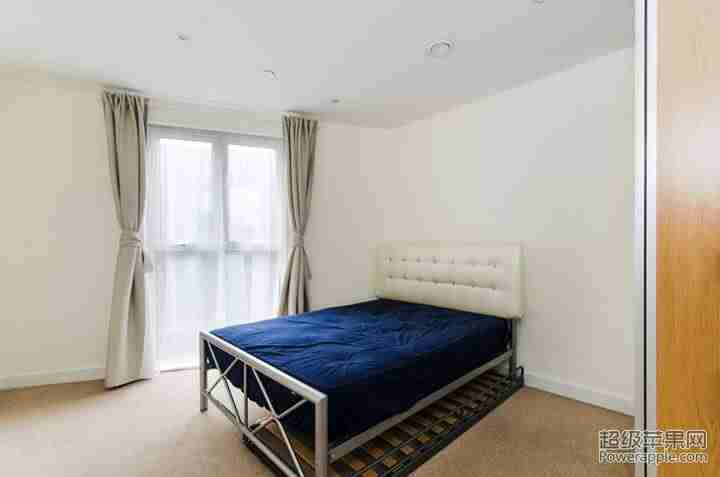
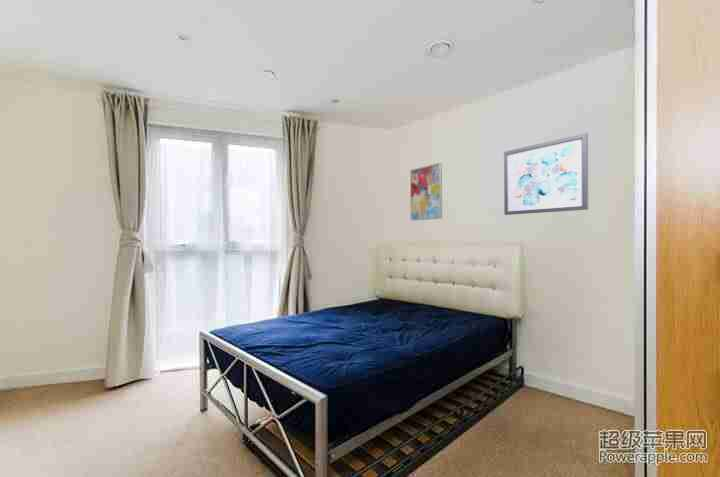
+ wall art [503,132,589,216]
+ wall art [409,162,443,222]
